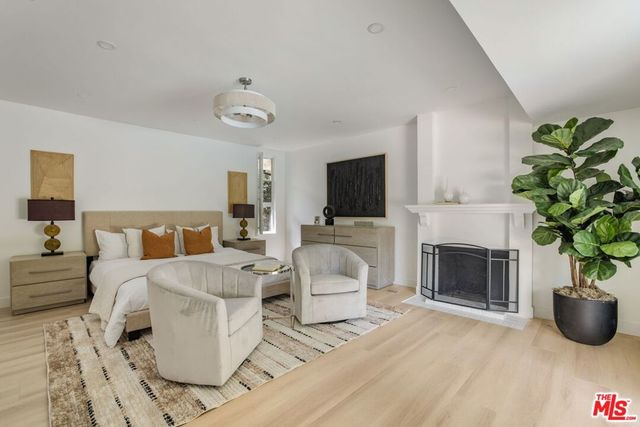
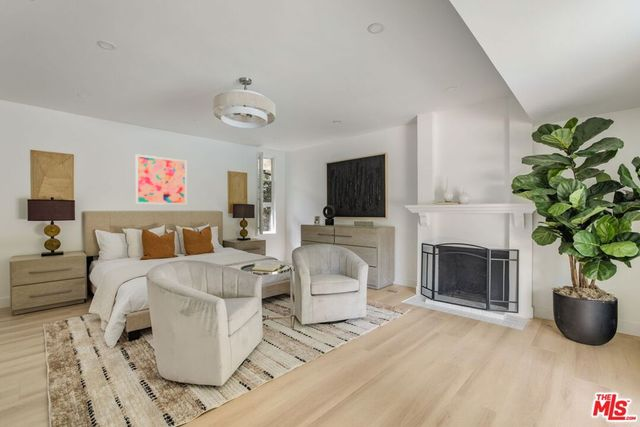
+ wall art [134,153,188,206]
